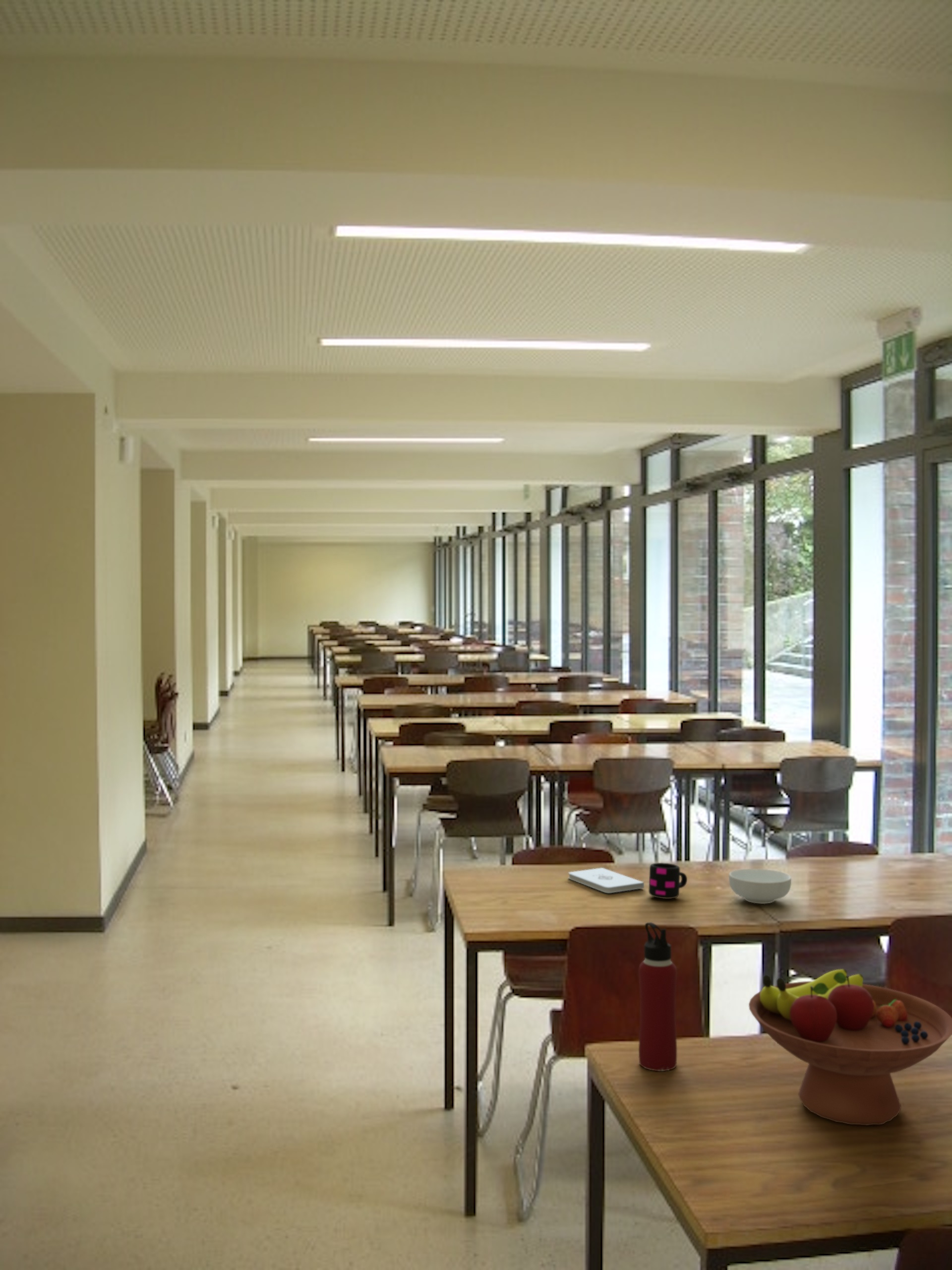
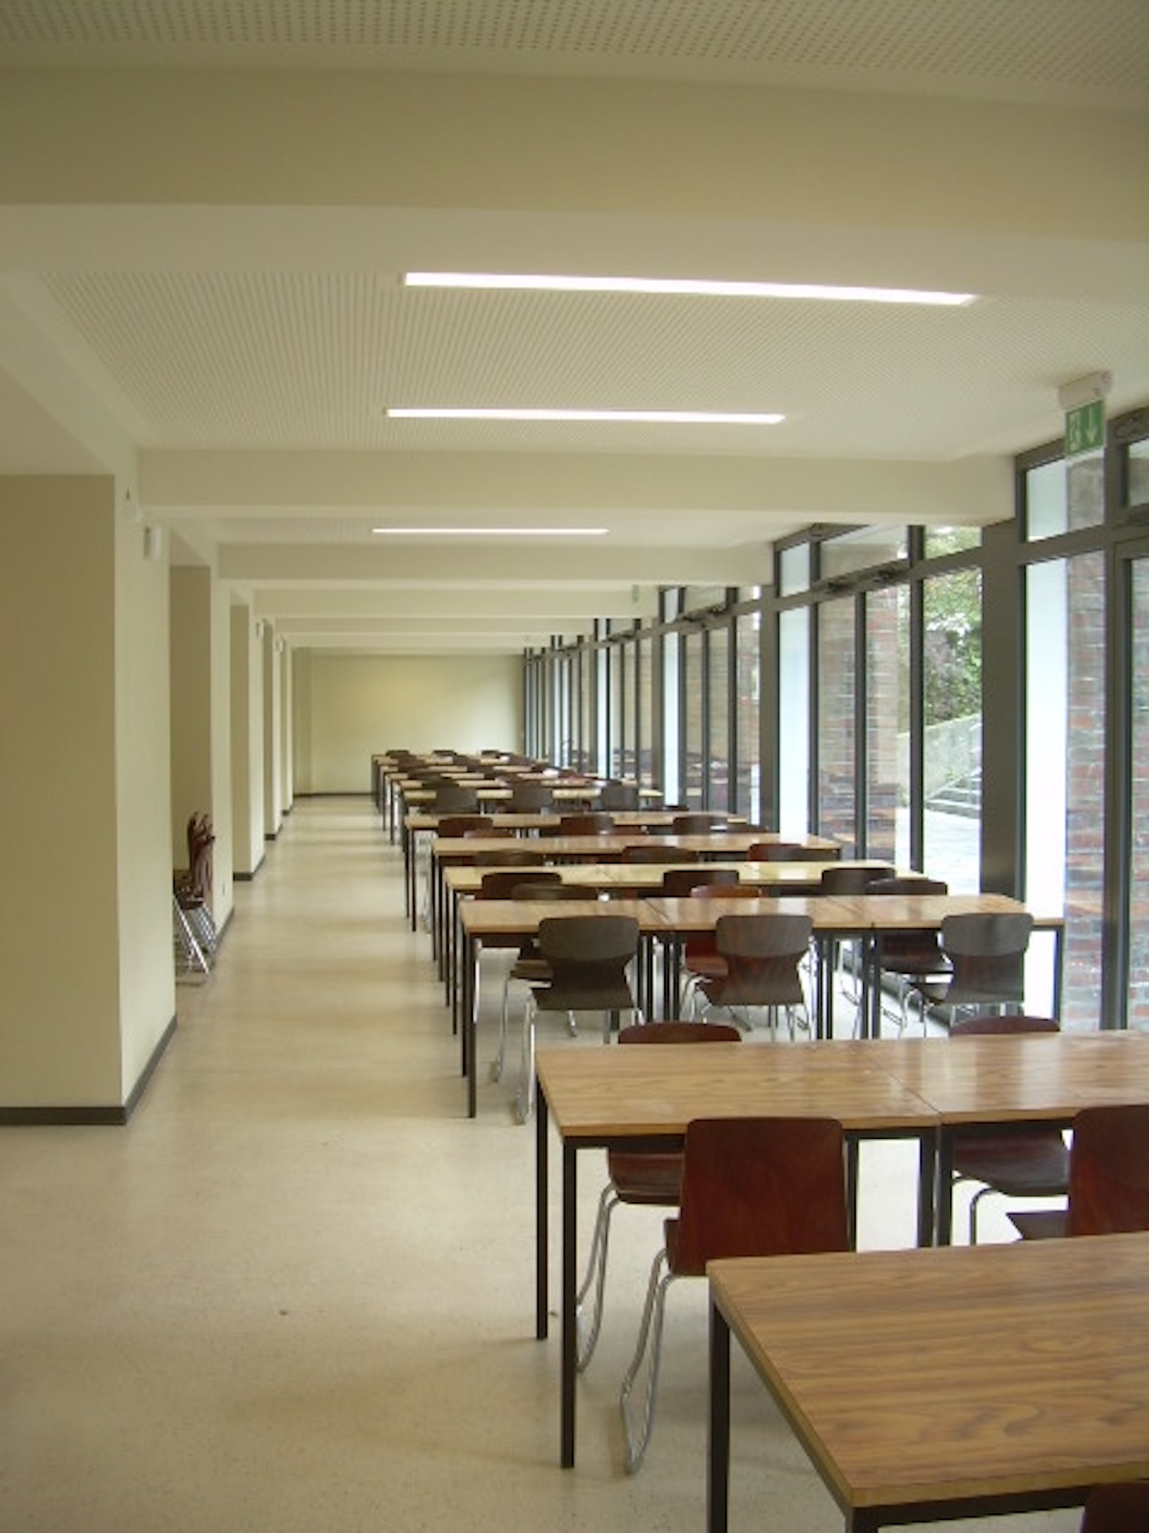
- fruit bowl [748,968,952,1126]
- water bottle [638,922,677,1072]
- mug [648,862,688,899]
- notepad [568,867,645,893]
- cereal bowl [728,868,792,904]
